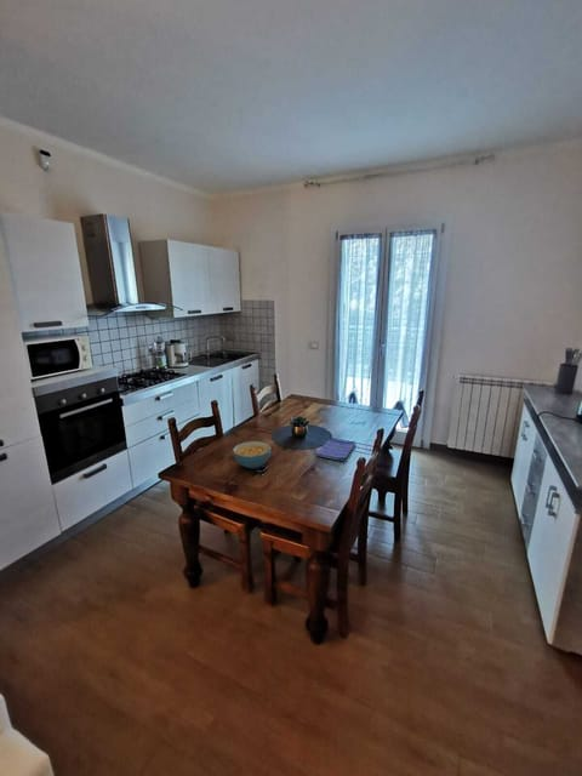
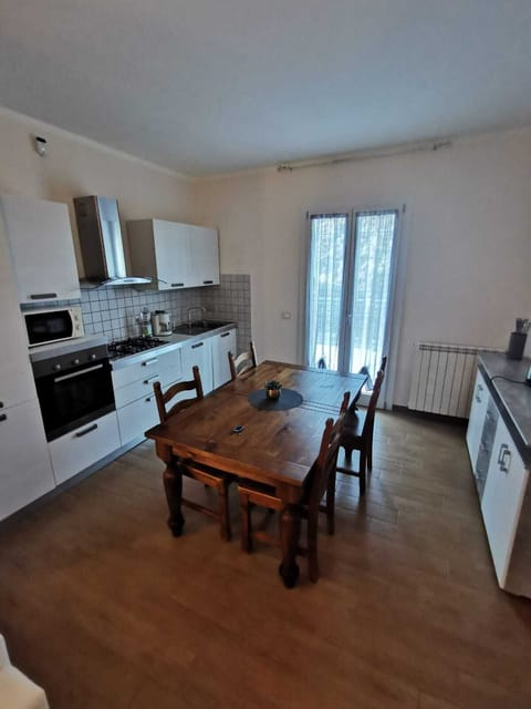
- dish towel [314,438,356,462]
- cereal bowl [232,440,273,469]
